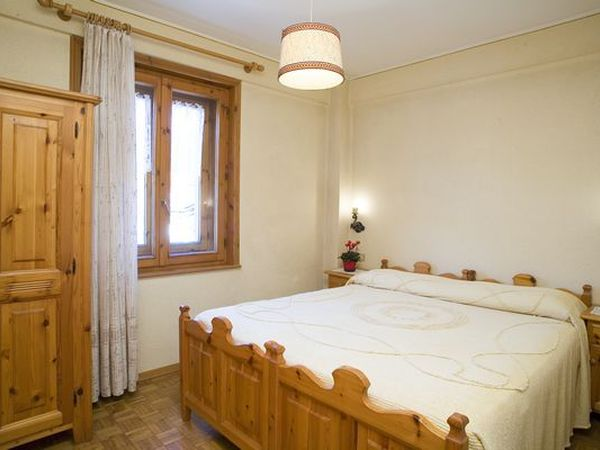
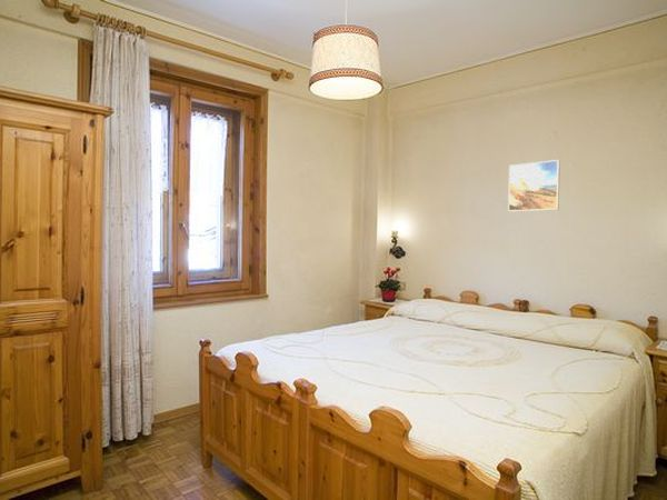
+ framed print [507,159,561,212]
